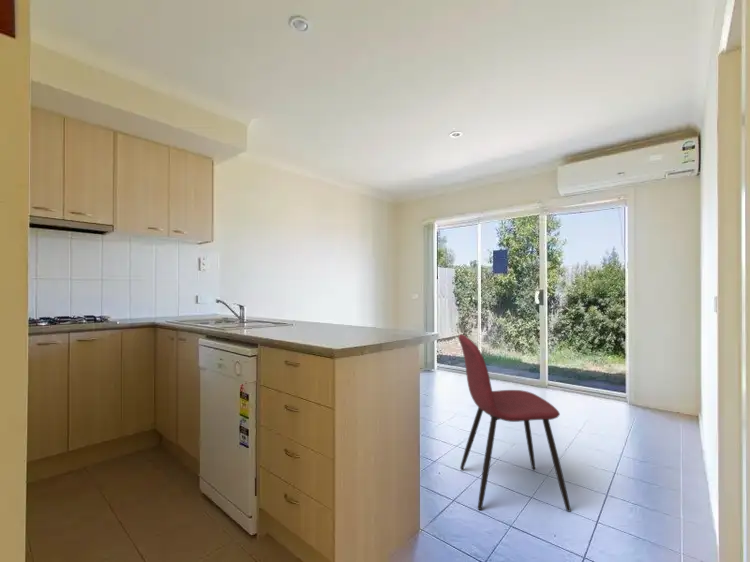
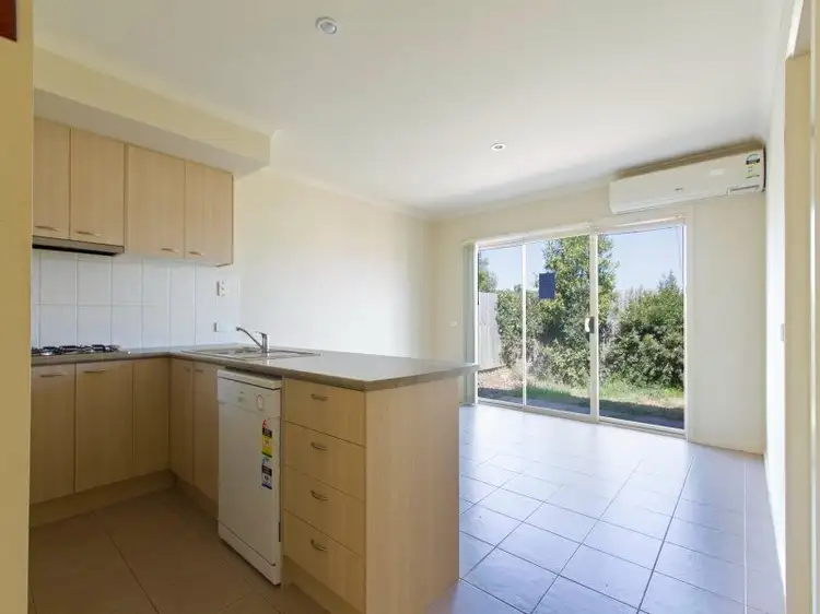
- dining chair [457,333,572,513]
